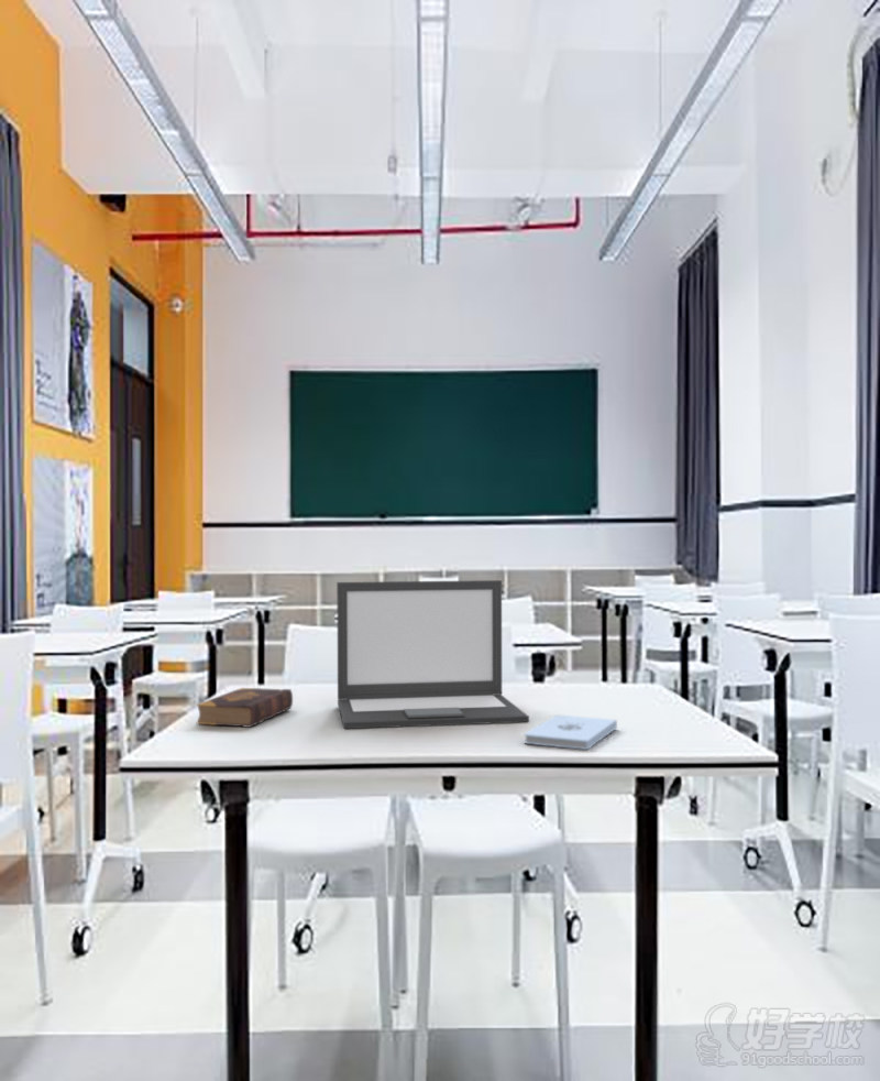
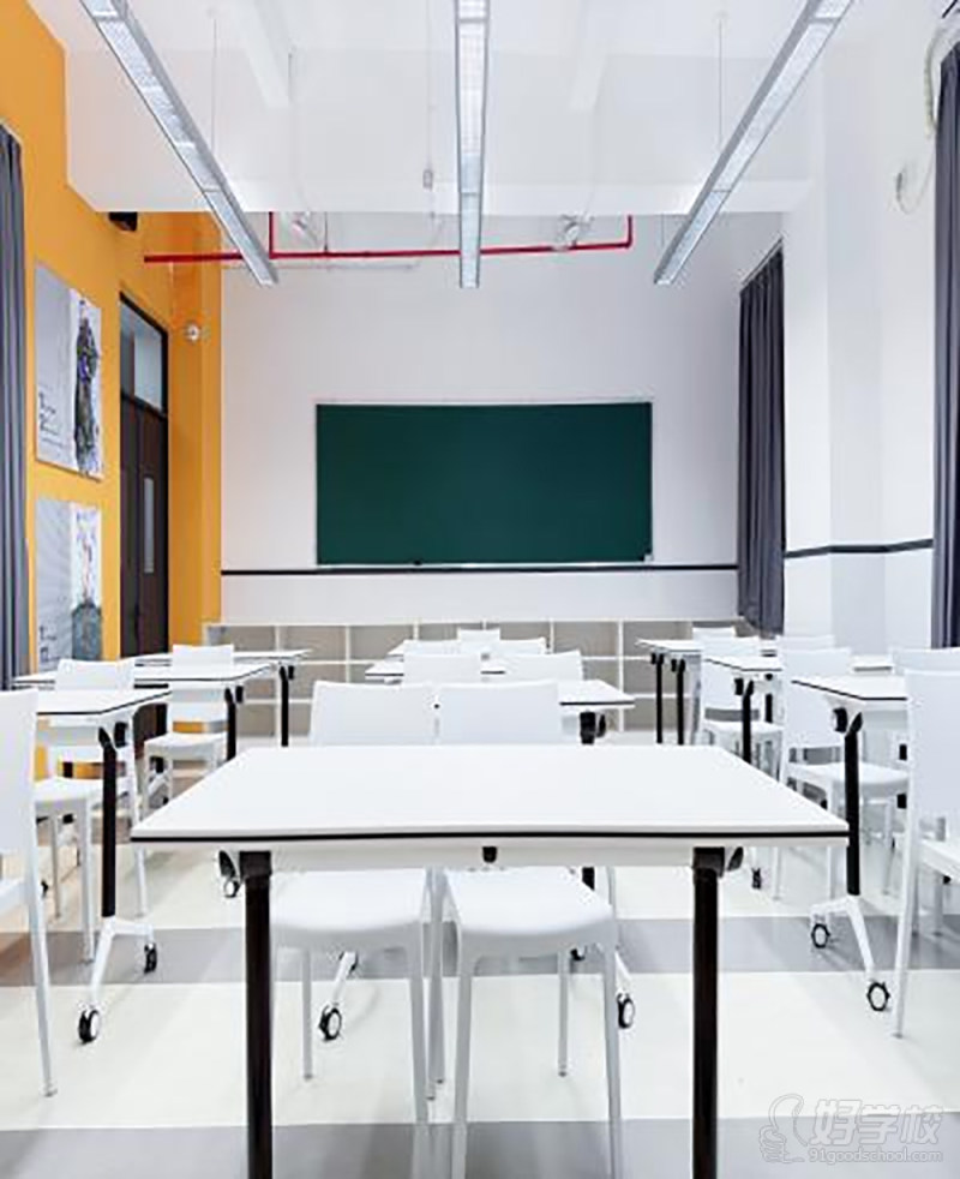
- notepad [524,714,618,751]
- book [195,687,294,729]
- laptop [336,579,530,730]
